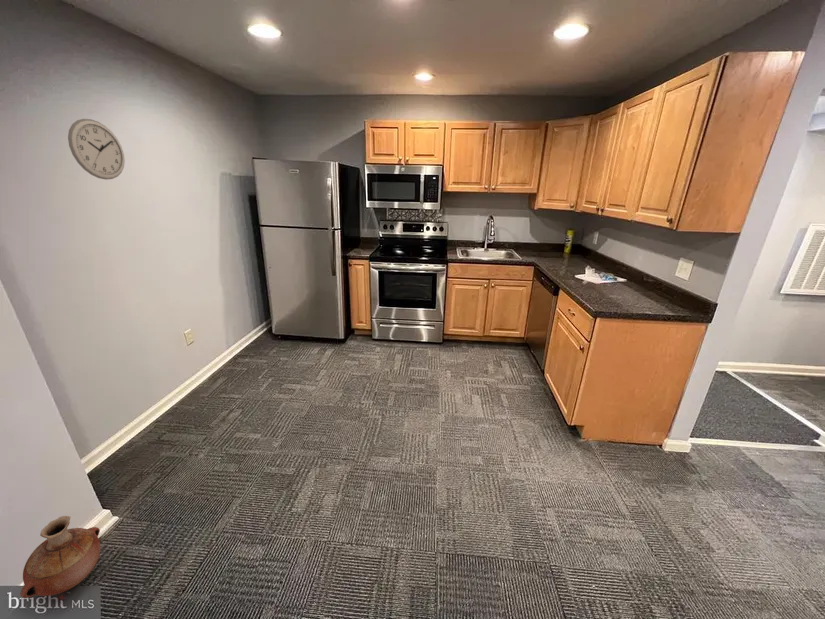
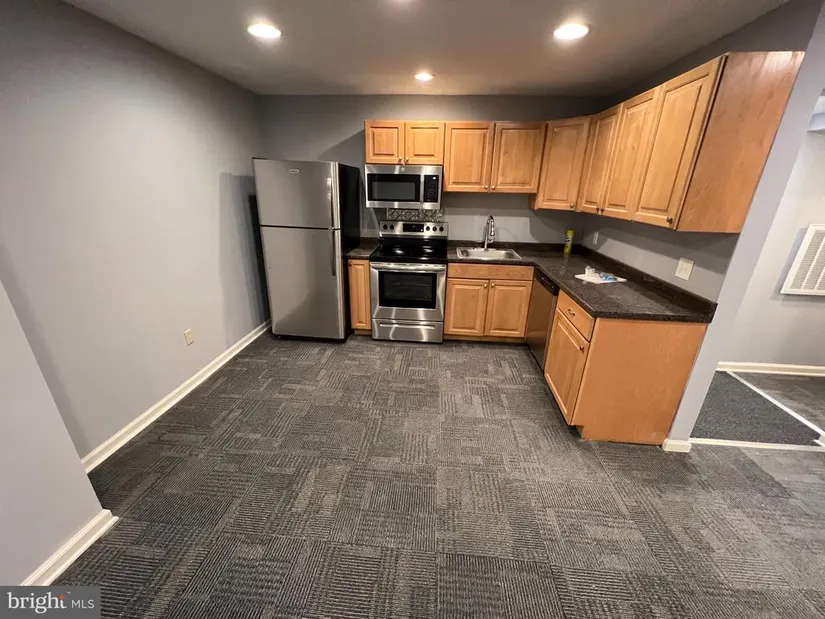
- wall clock [67,118,126,181]
- vase [19,515,101,599]
